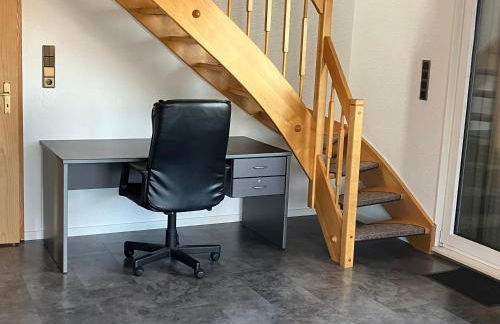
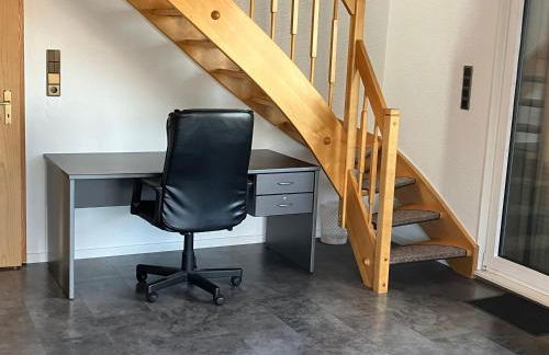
+ wastebasket [318,199,348,245]
